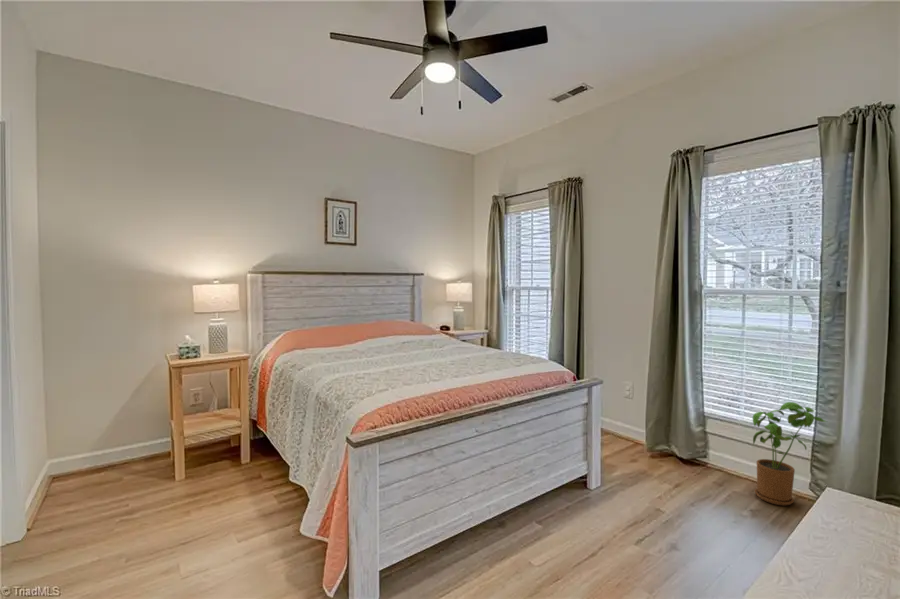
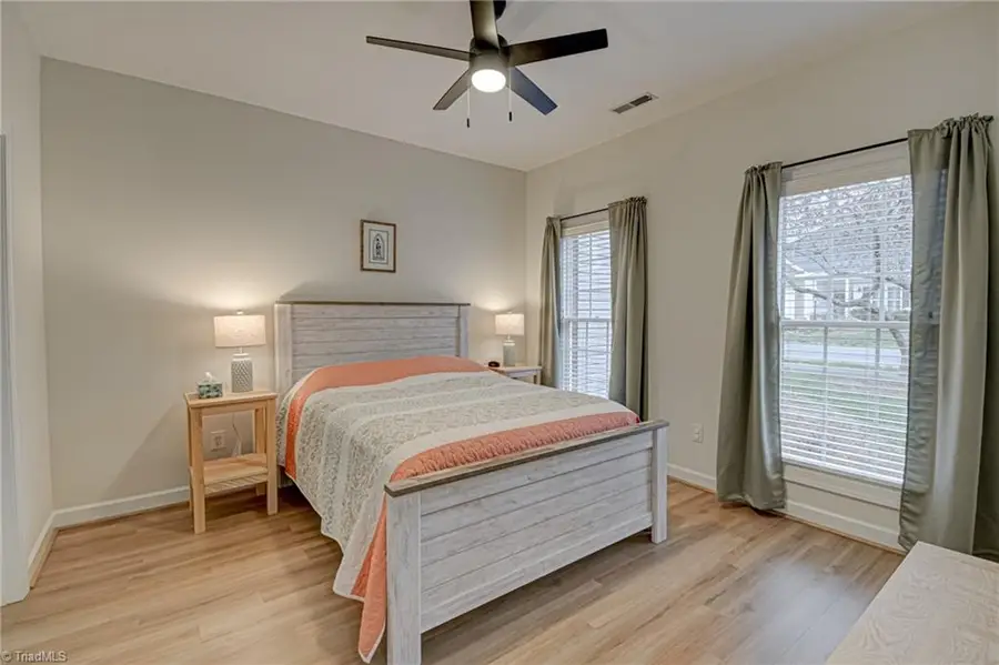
- house plant [752,401,828,506]
